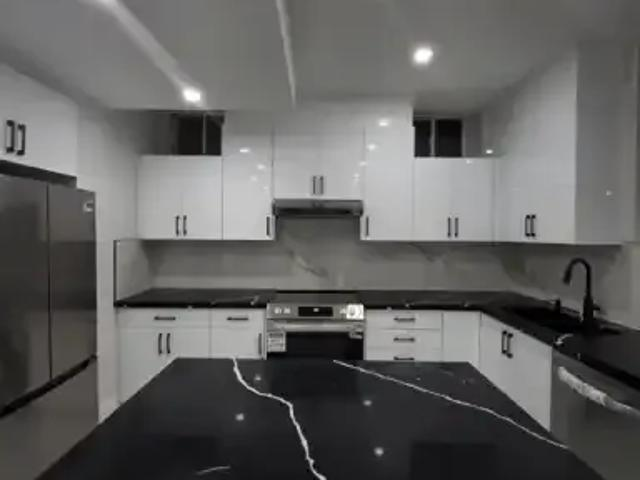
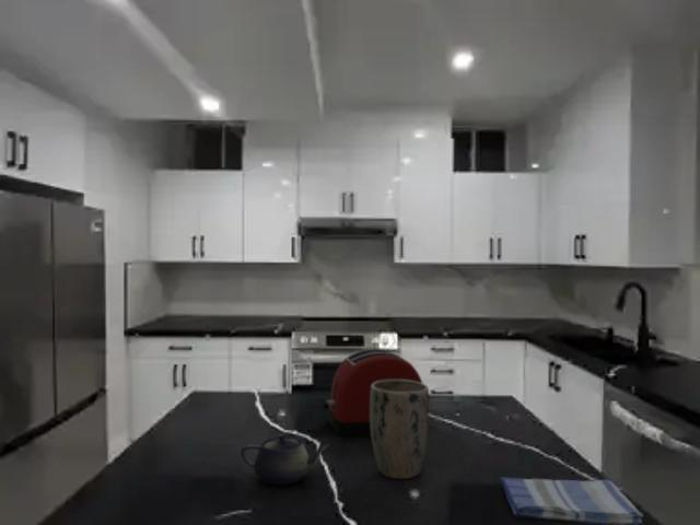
+ plant pot [370,380,431,480]
+ dish towel [499,476,644,525]
+ toaster [318,348,423,439]
+ teapot [240,432,330,486]
